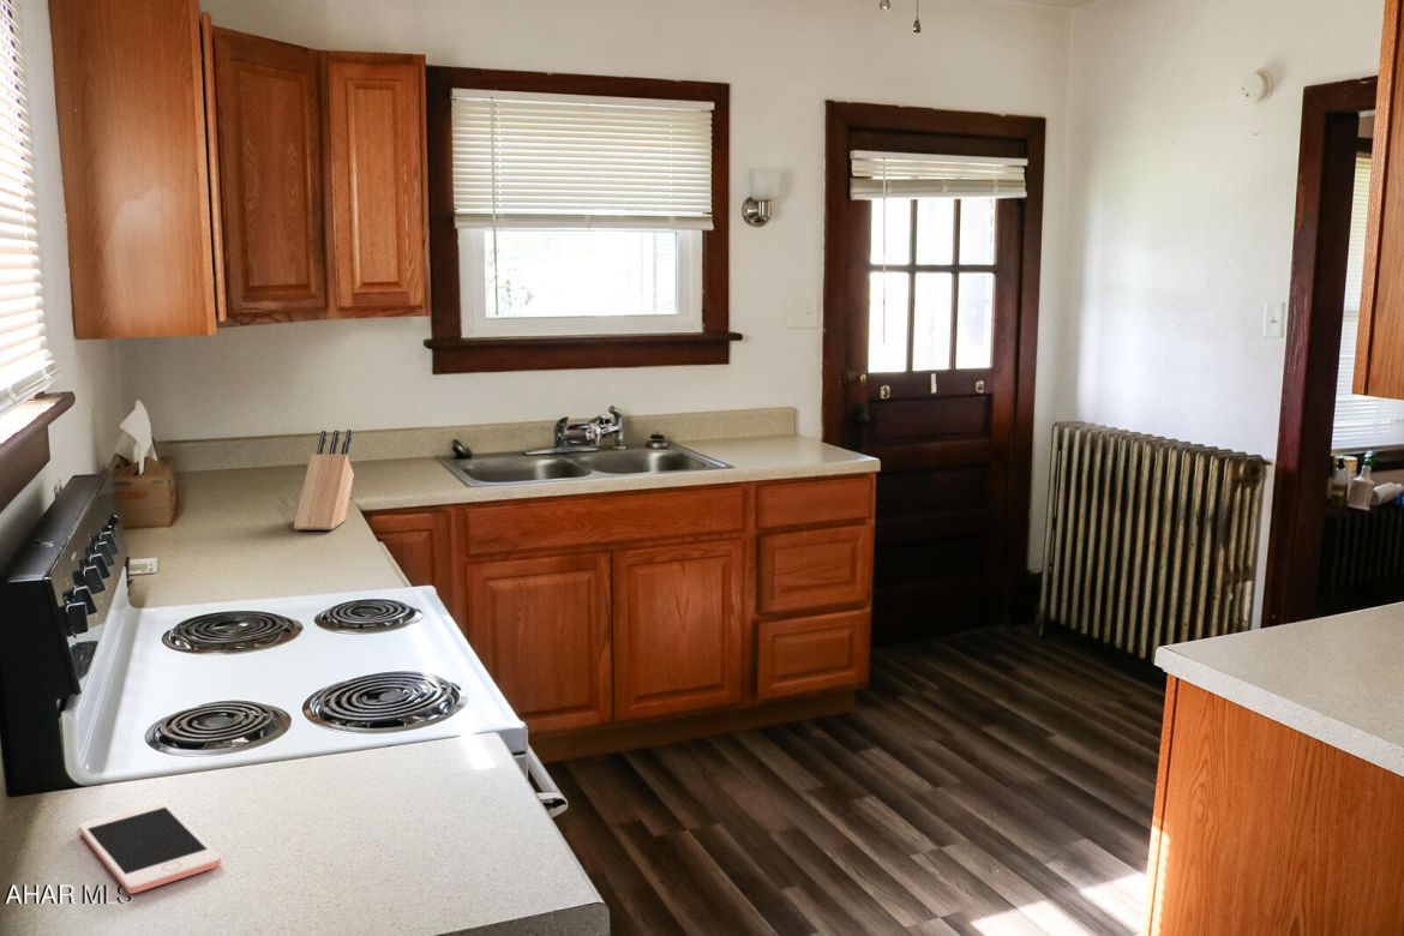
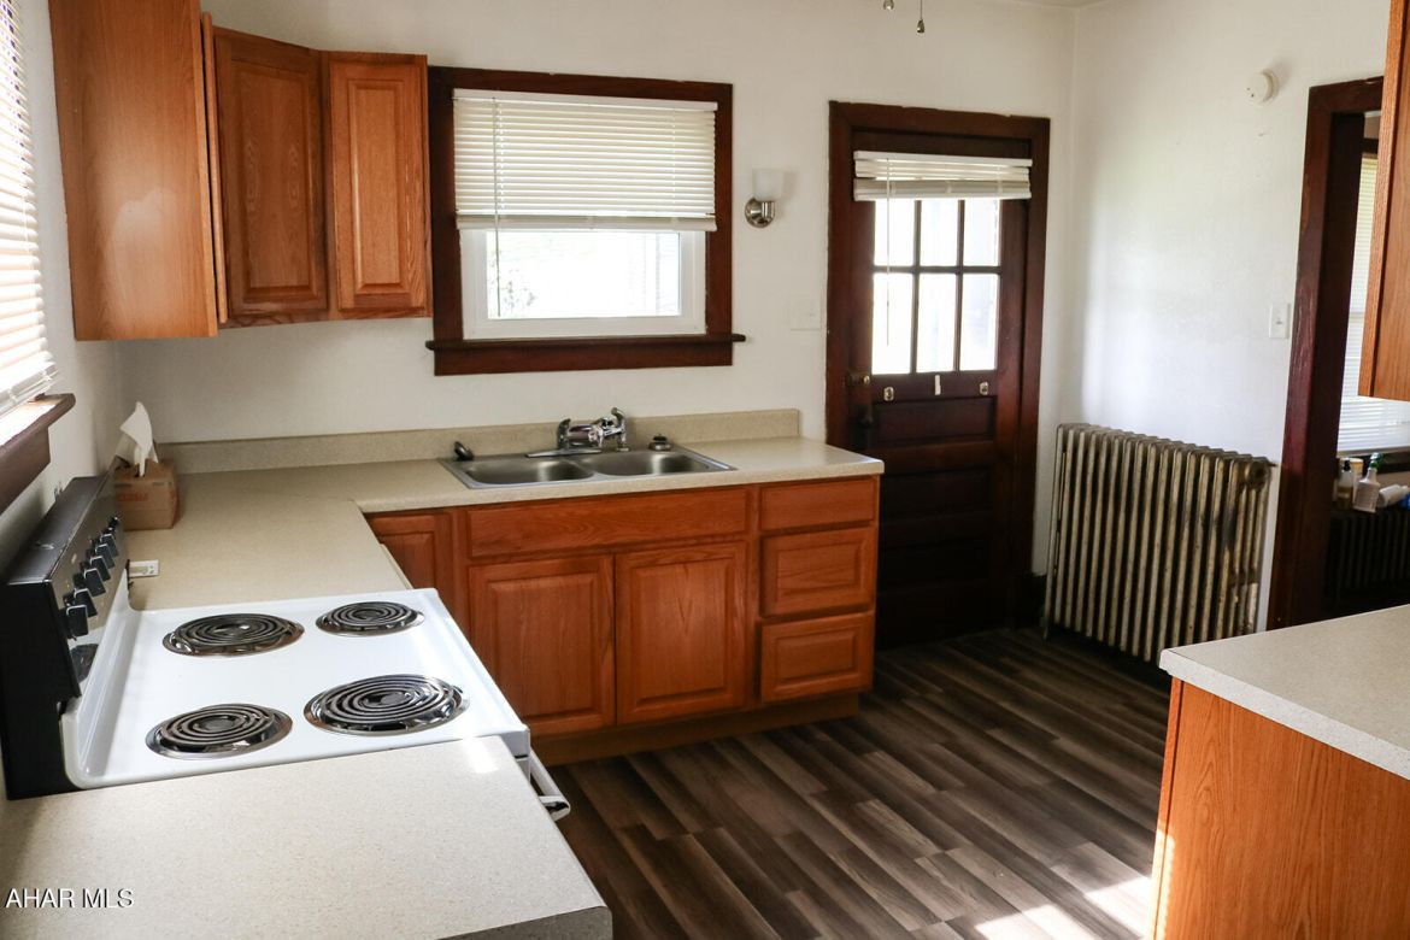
- knife block [293,428,355,530]
- cell phone [78,800,222,895]
